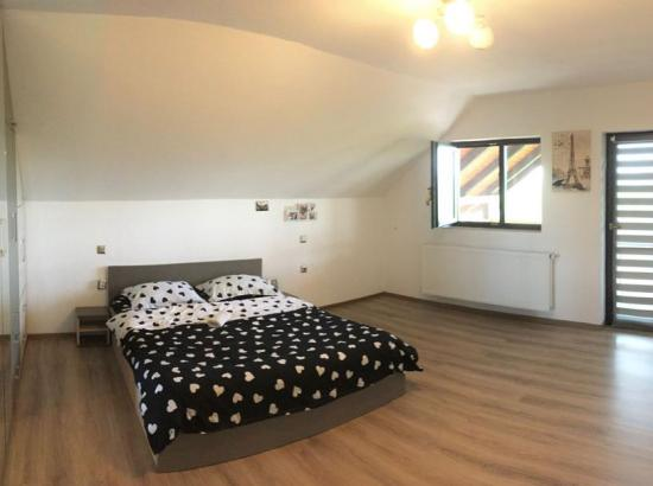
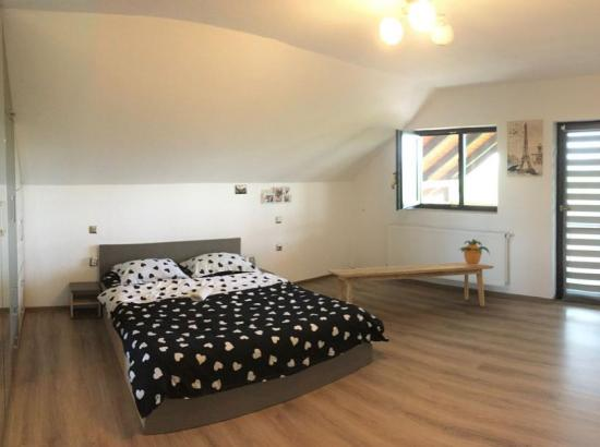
+ bench [326,262,495,307]
+ potted plant [456,238,491,265]
